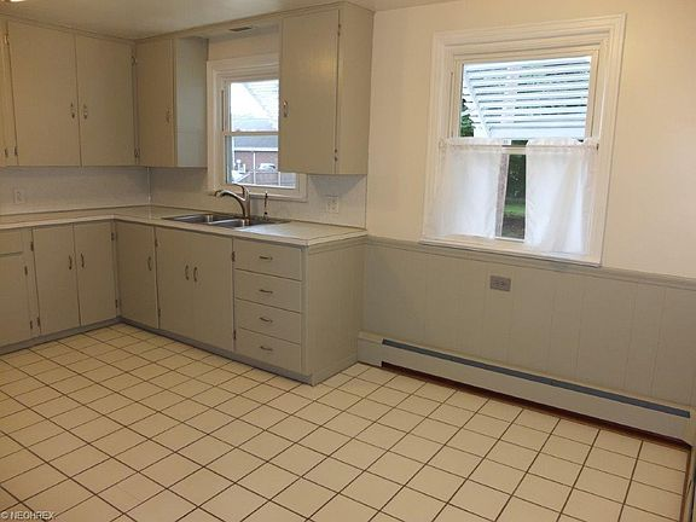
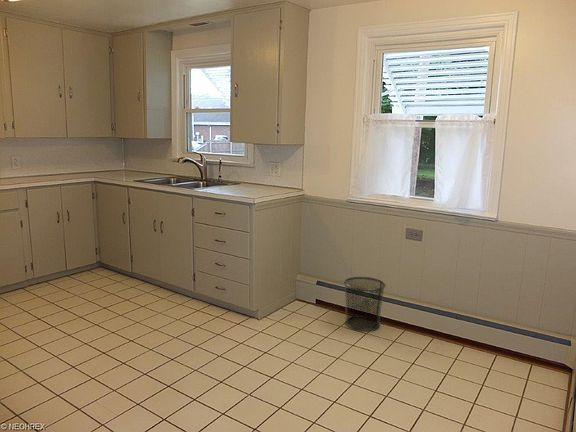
+ waste bin [343,276,386,332]
